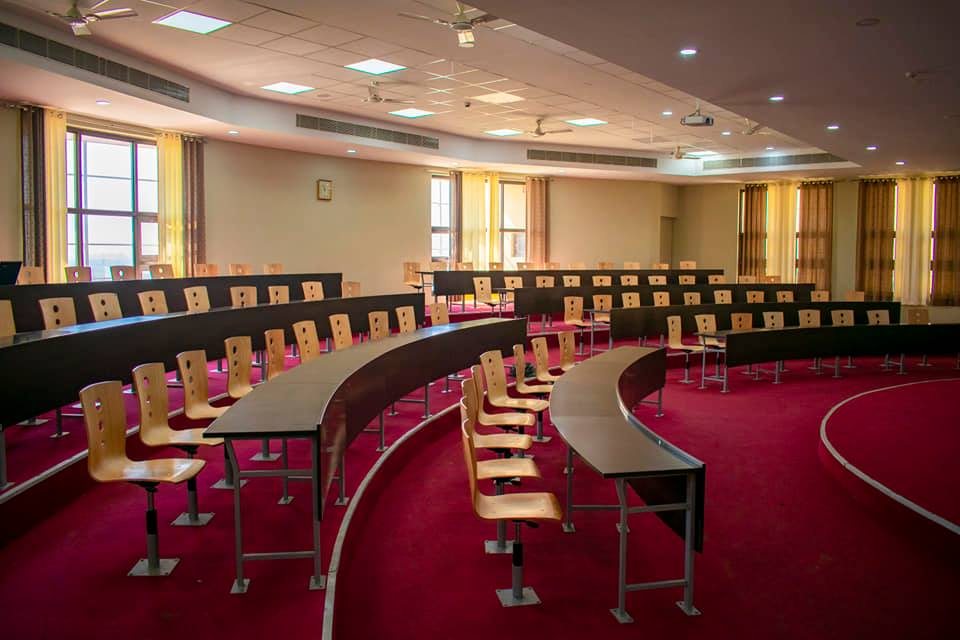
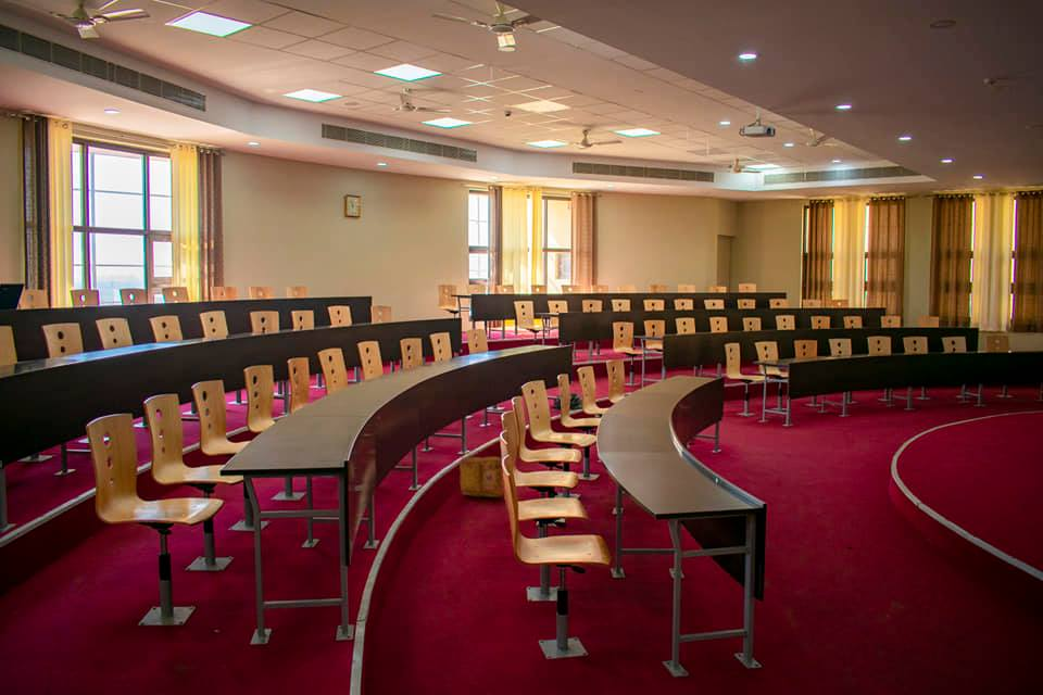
+ backpack [458,456,505,498]
